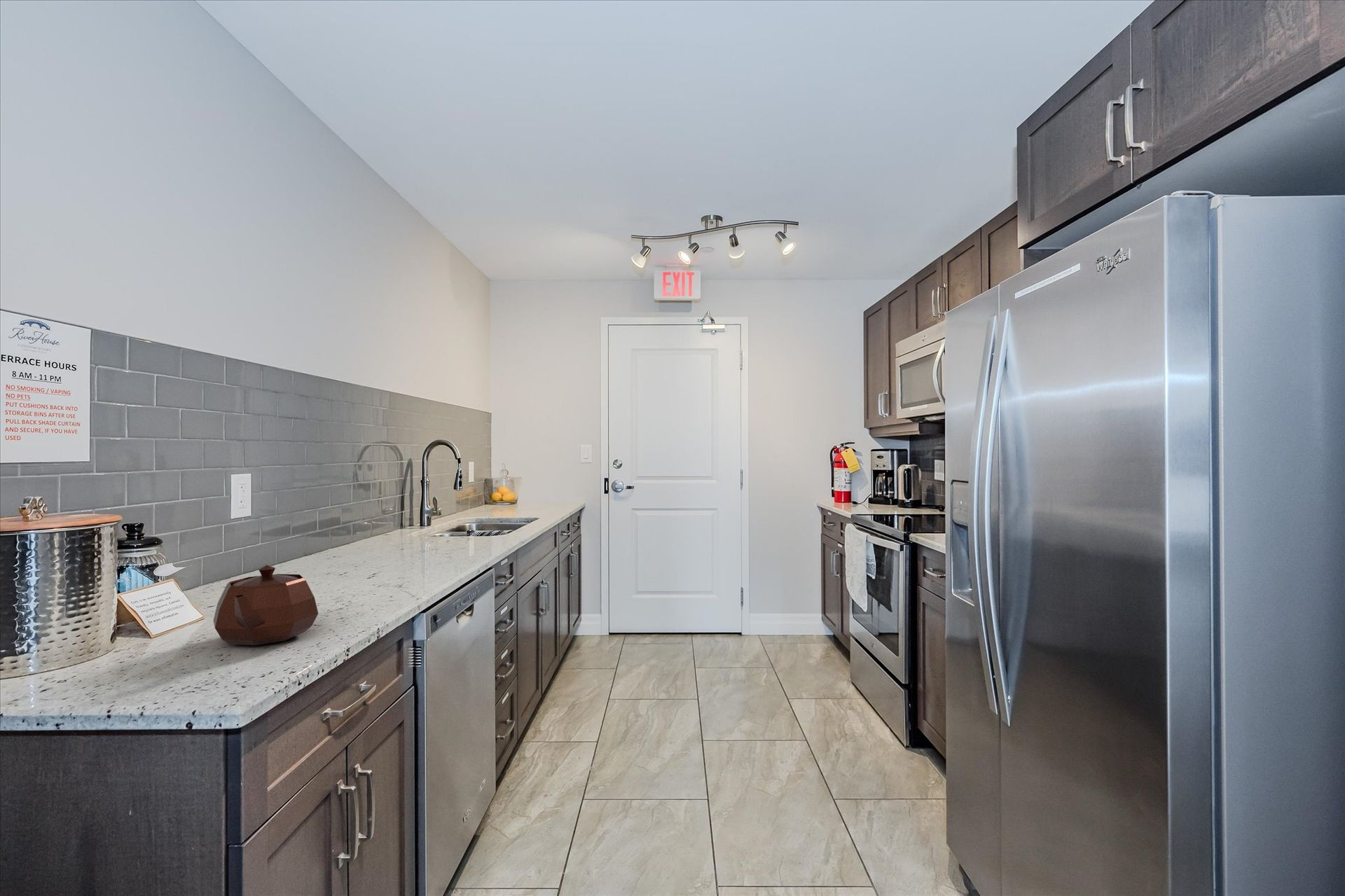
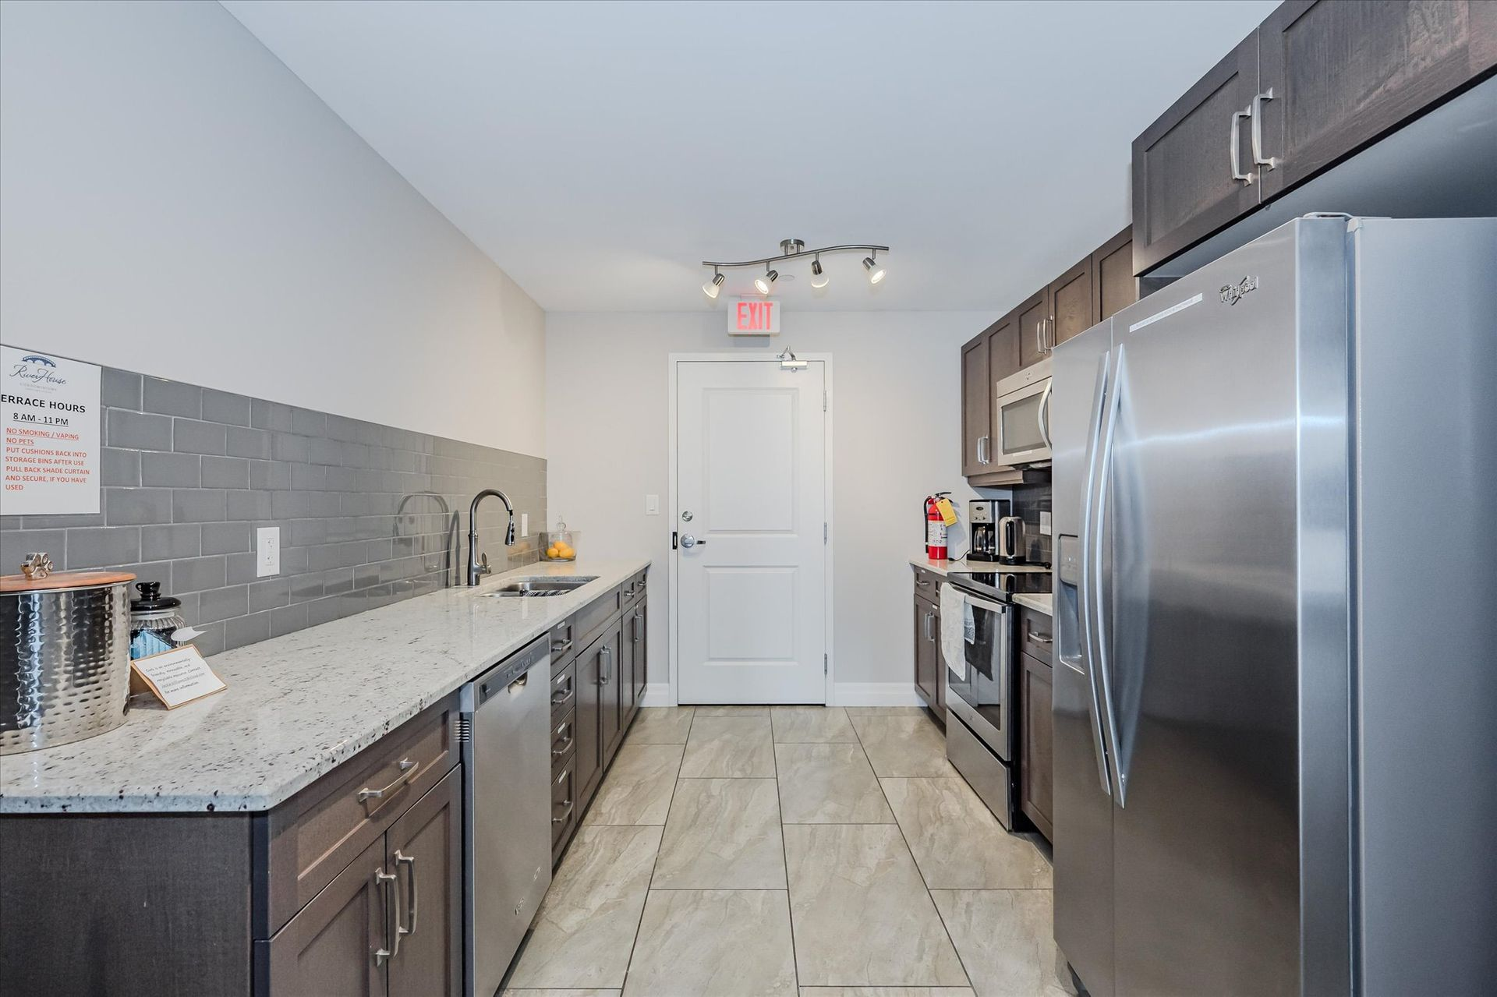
- teapot [213,564,319,646]
